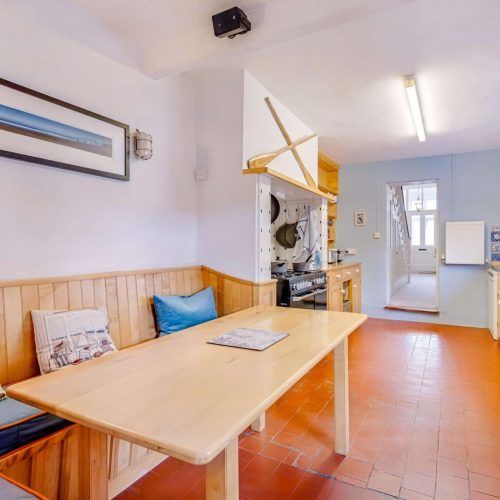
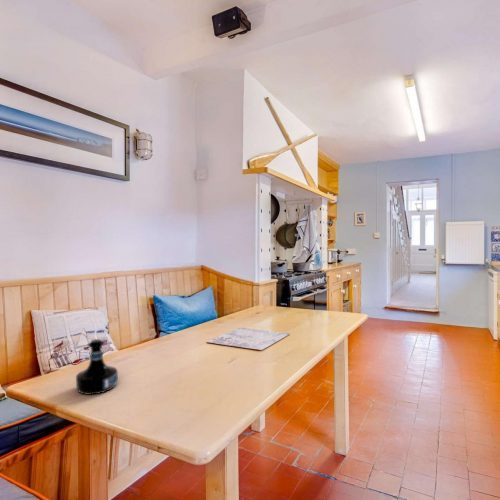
+ tequila bottle [75,338,119,396]
